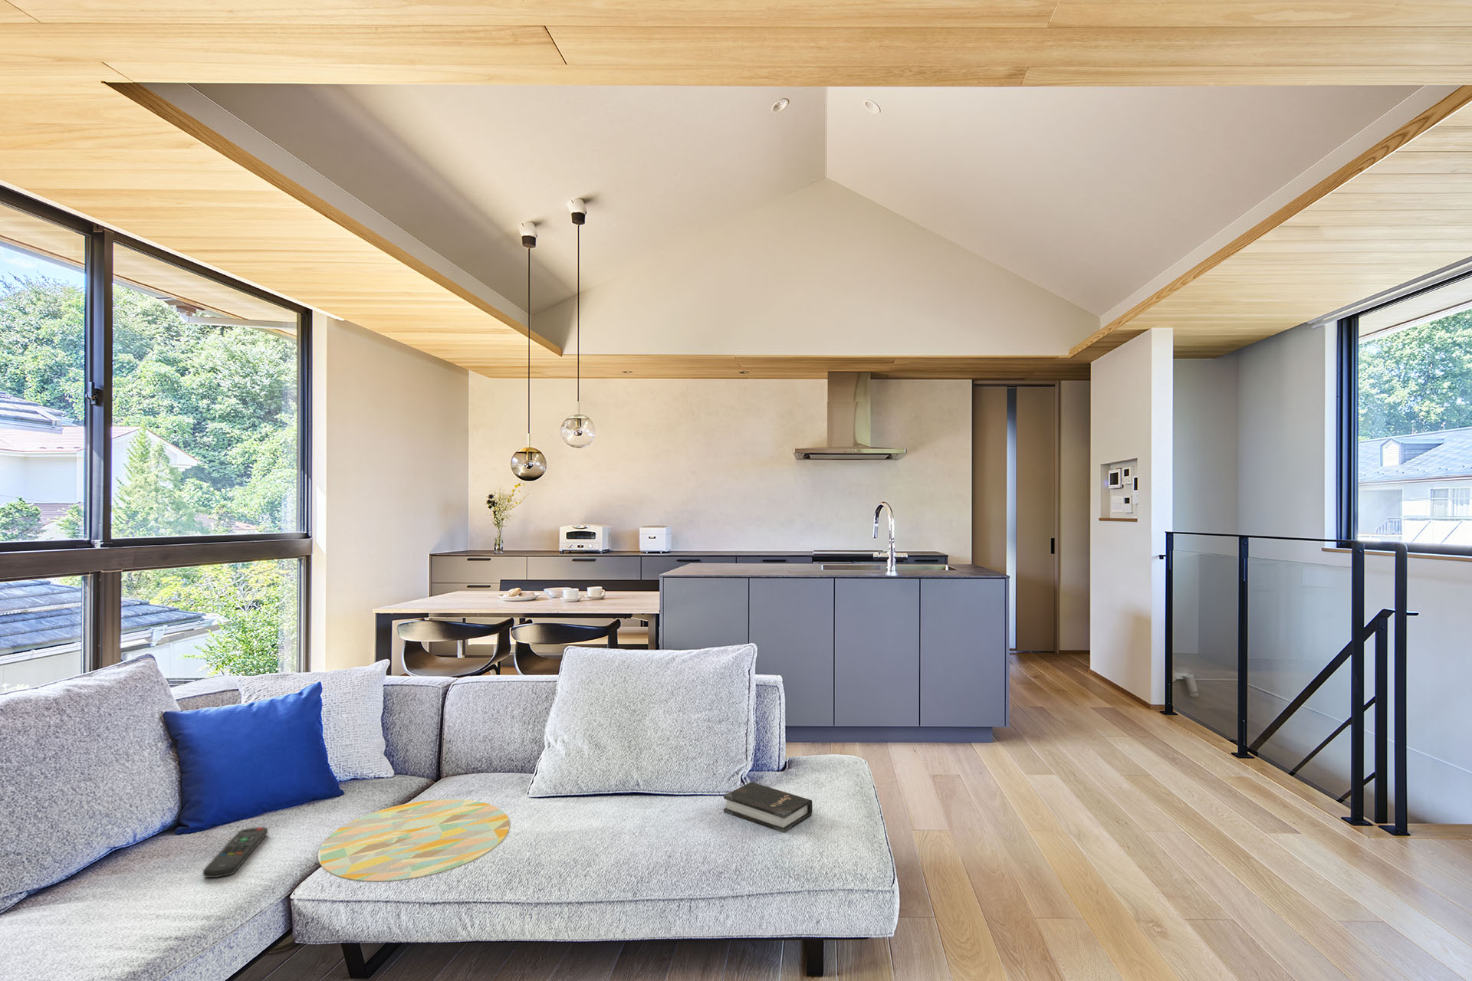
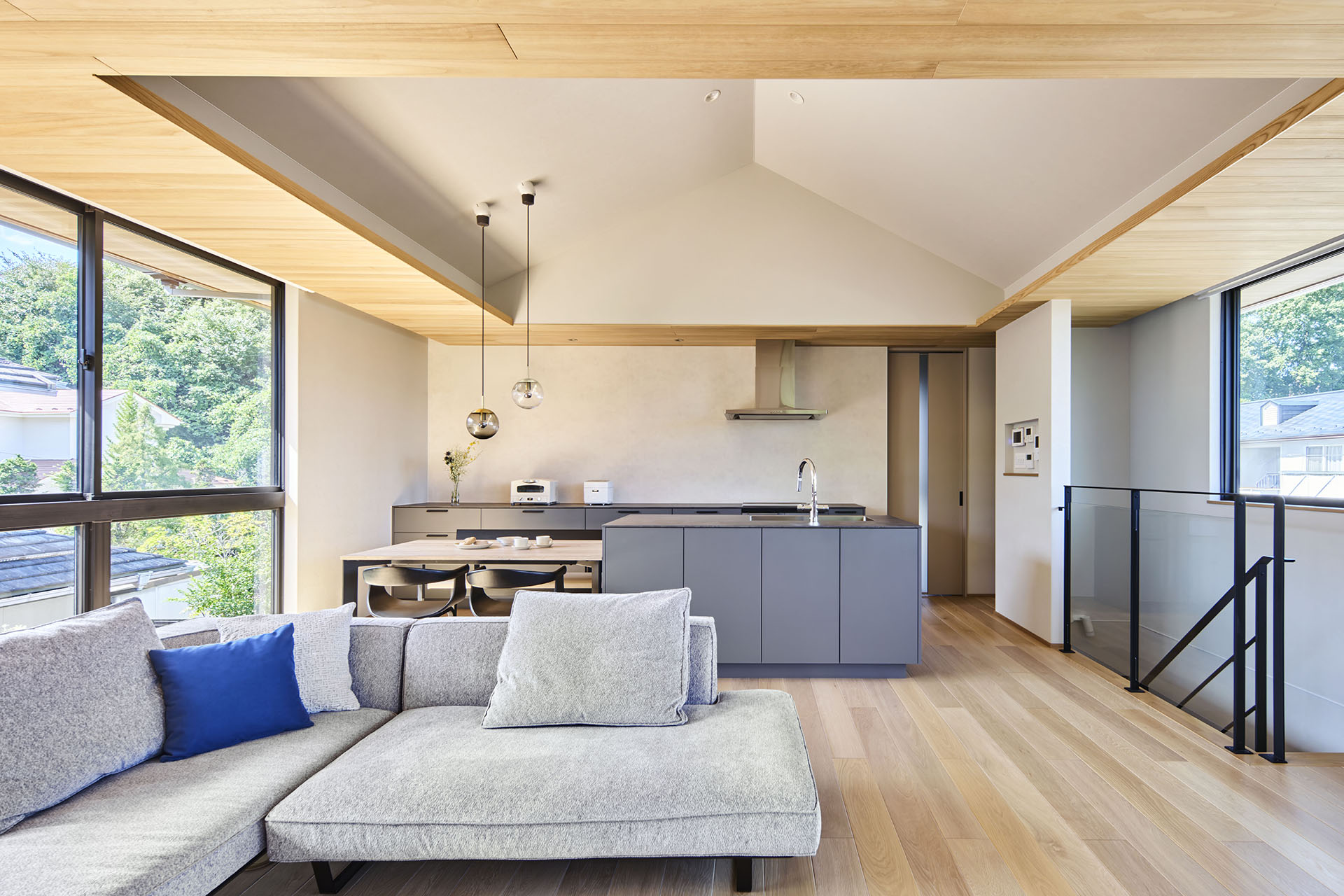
- decorative tray [318,798,510,882]
- hardback book [723,781,814,834]
- remote control [203,827,268,878]
